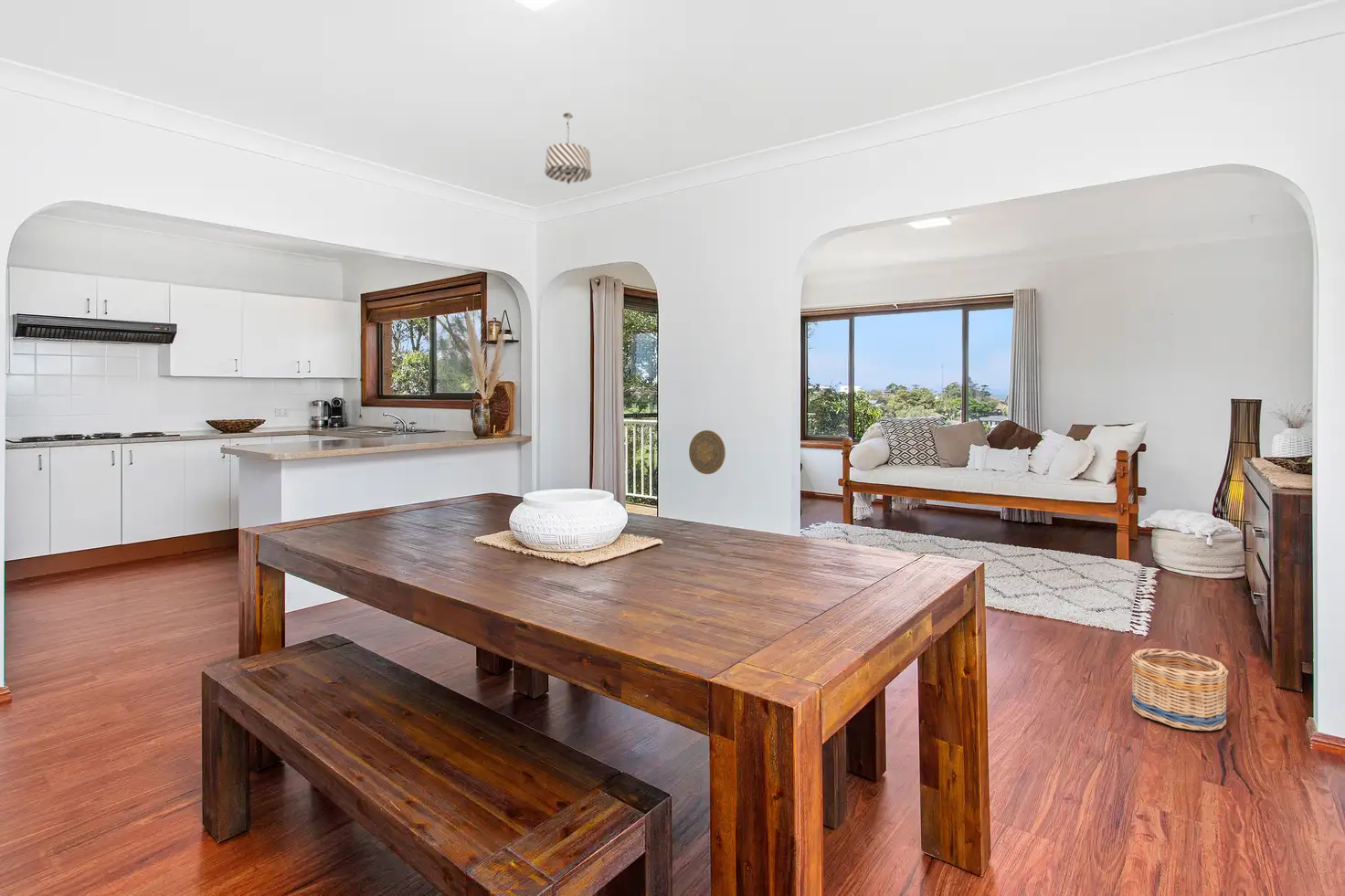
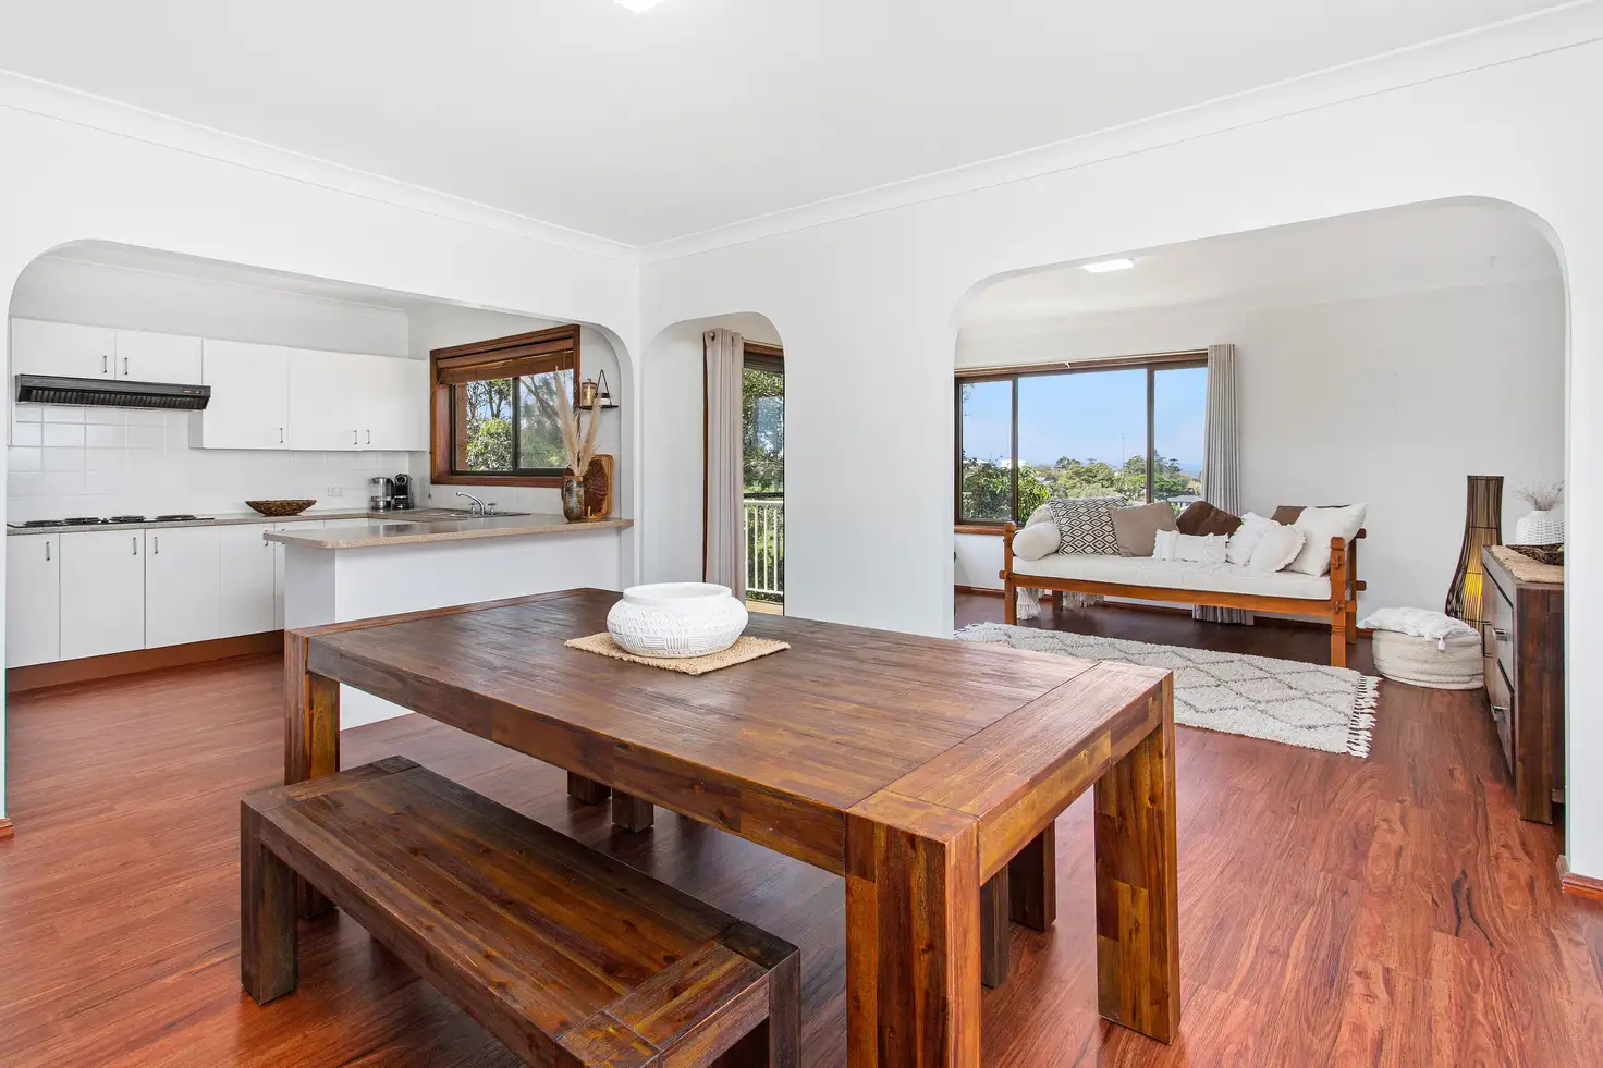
- decorative plate [688,429,726,475]
- pendant light [544,112,592,185]
- basket [1130,648,1229,732]
